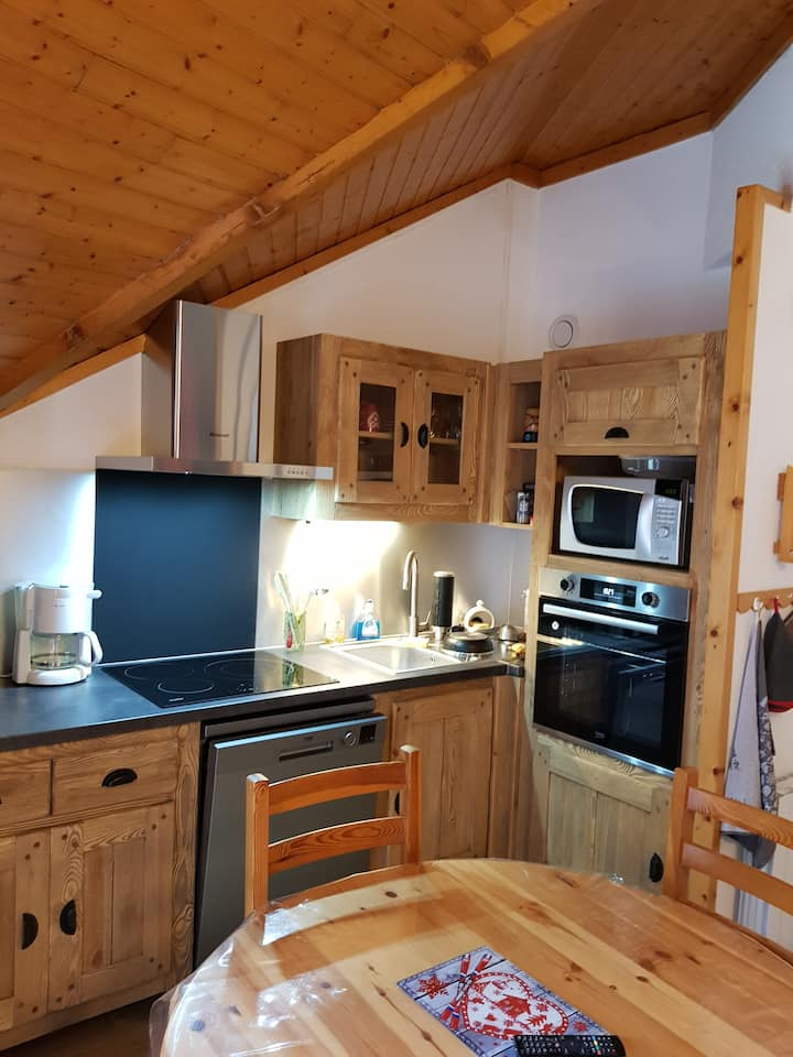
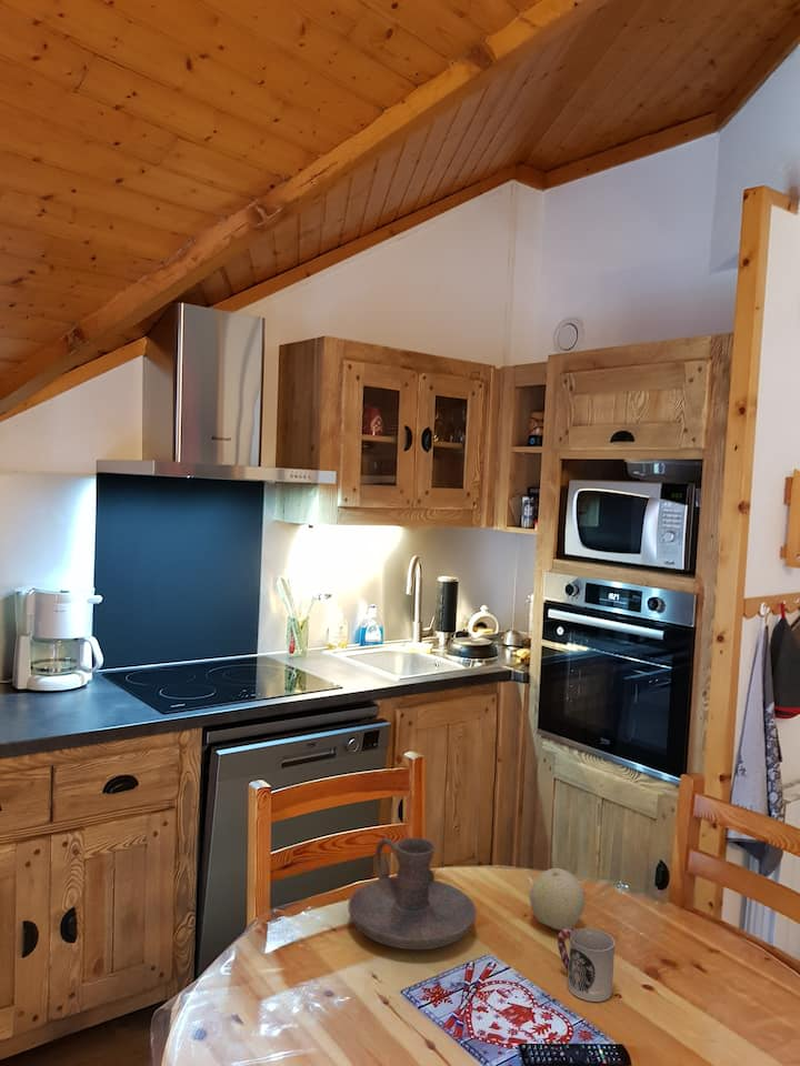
+ cup [557,927,616,1003]
+ fruit [529,867,587,932]
+ candle holder [348,837,478,951]
